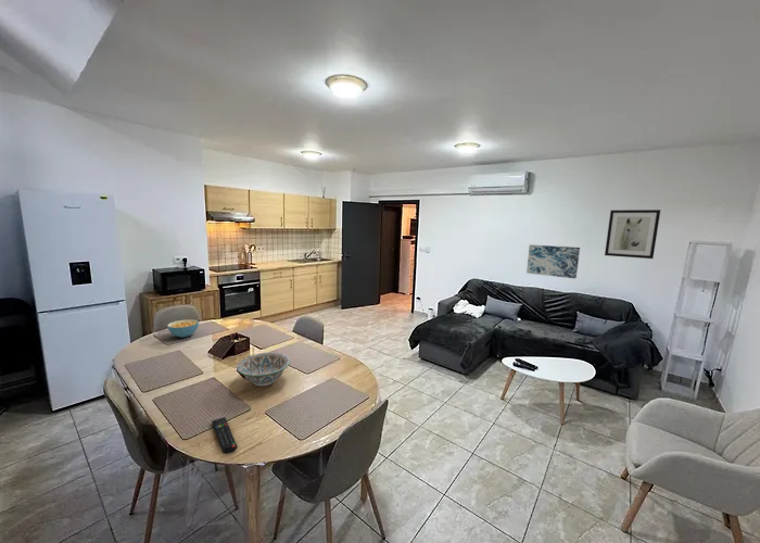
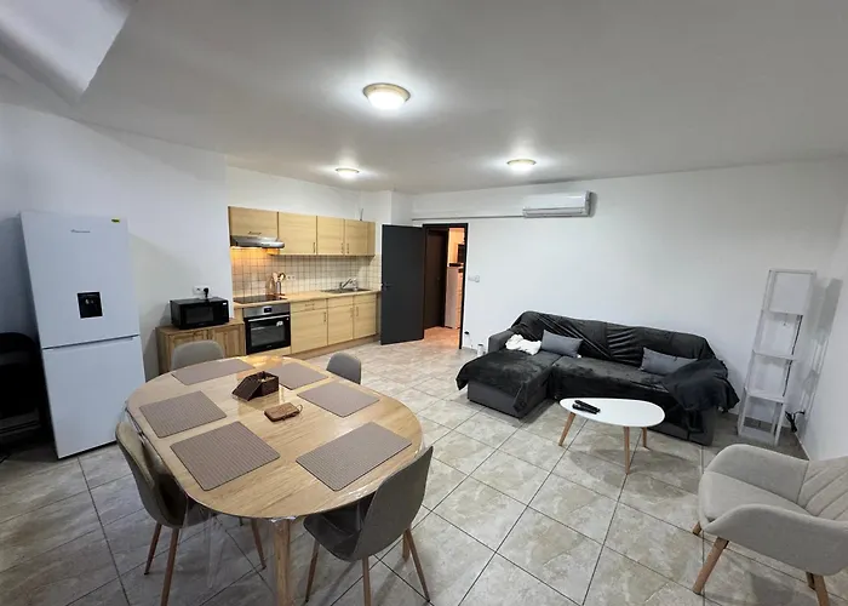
- wall art [604,209,661,260]
- cereal bowl [166,318,200,339]
- decorative bowl [236,352,291,388]
- wall art [525,243,581,280]
- remote control [211,416,239,455]
